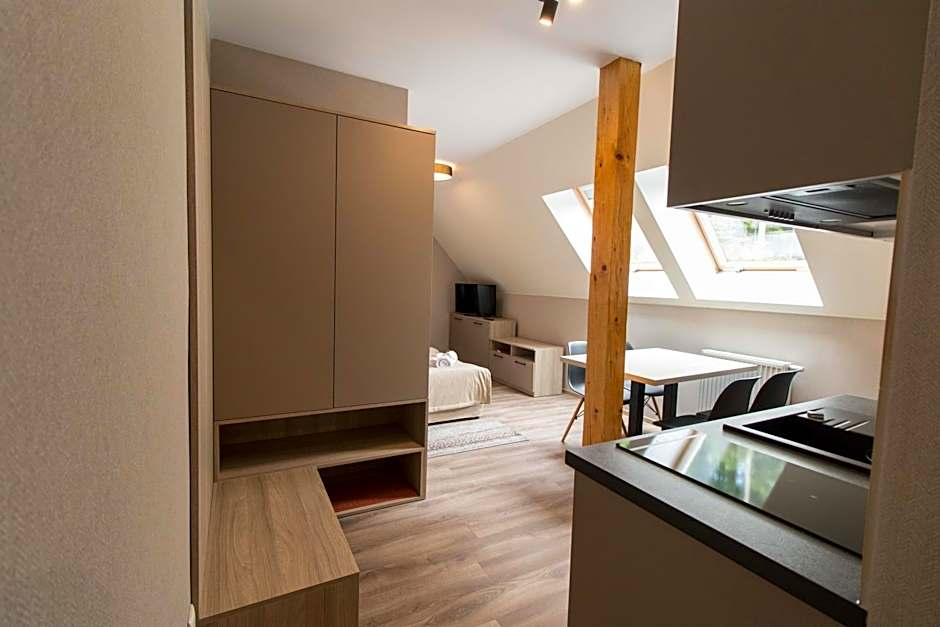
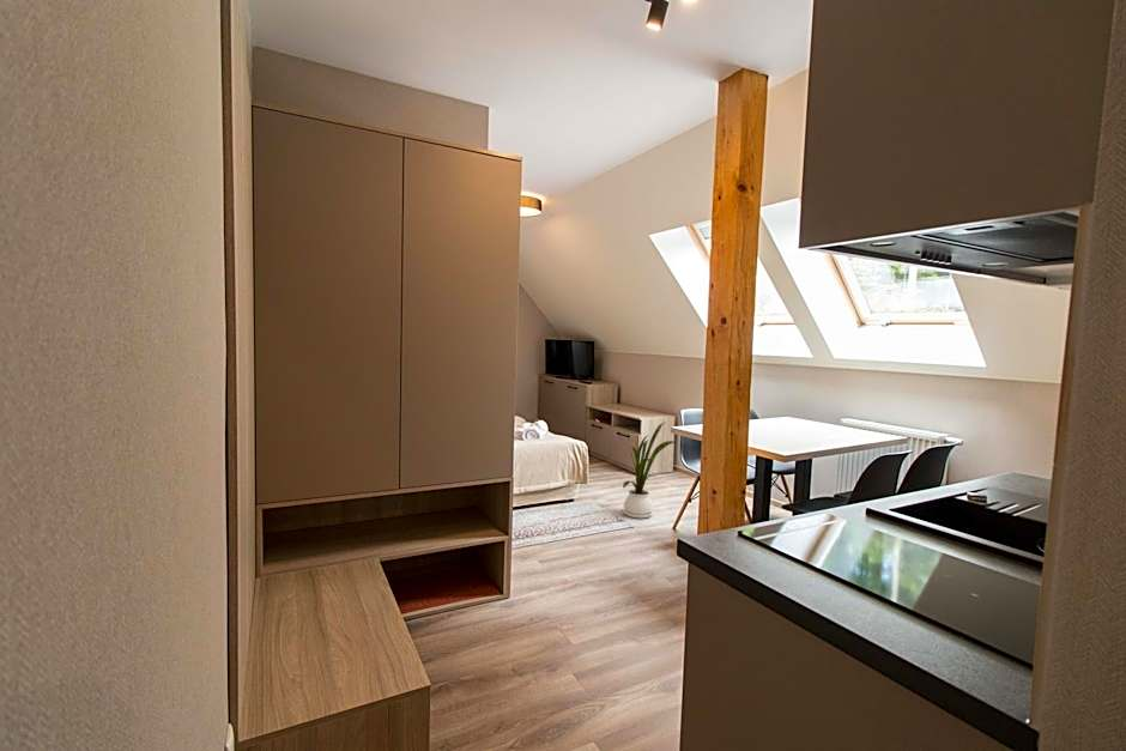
+ house plant [622,420,676,520]
